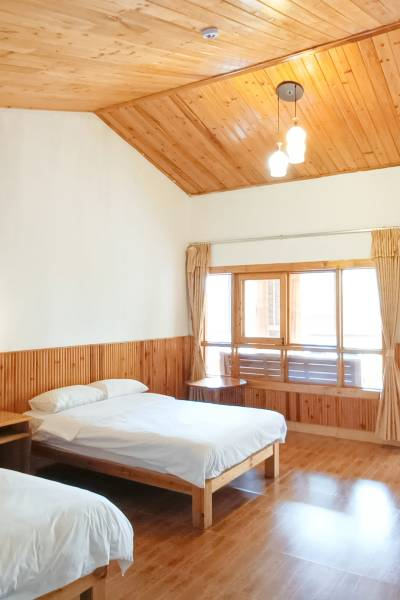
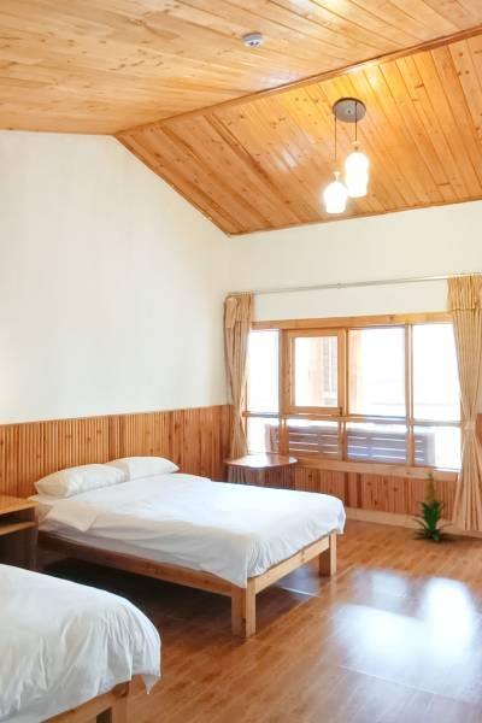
+ indoor plant [407,466,457,542]
